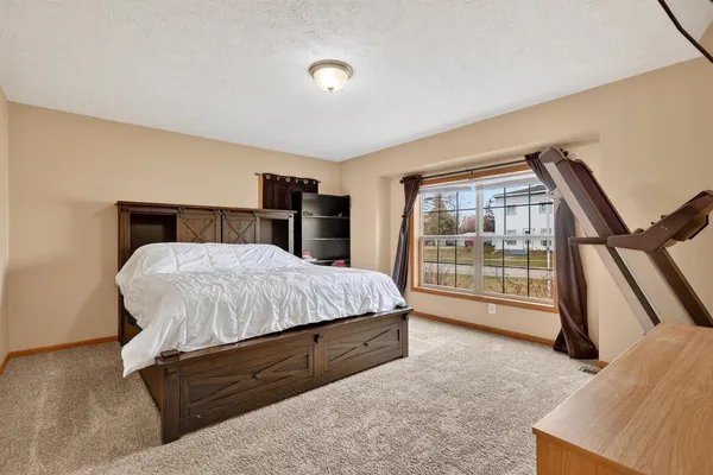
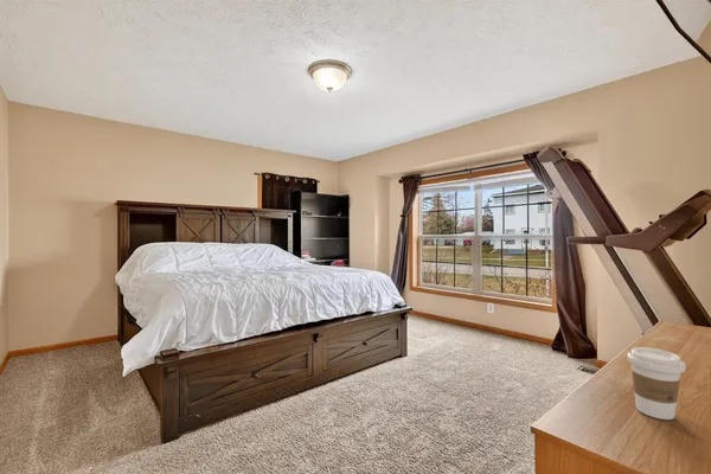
+ coffee cup [626,346,687,421]
